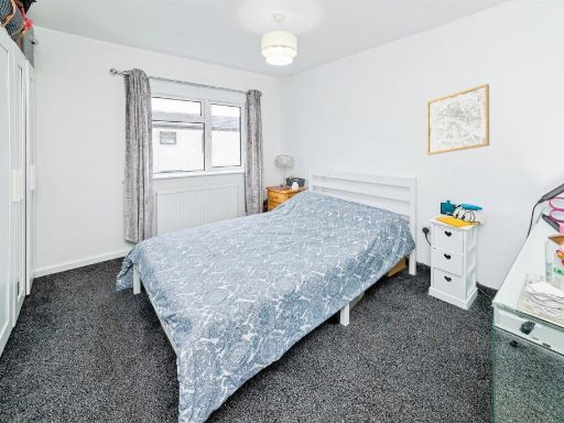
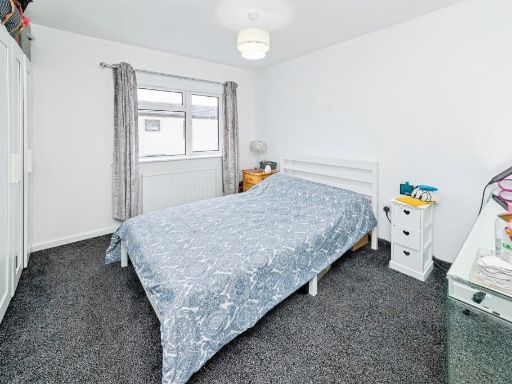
- wall art [425,83,490,156]
